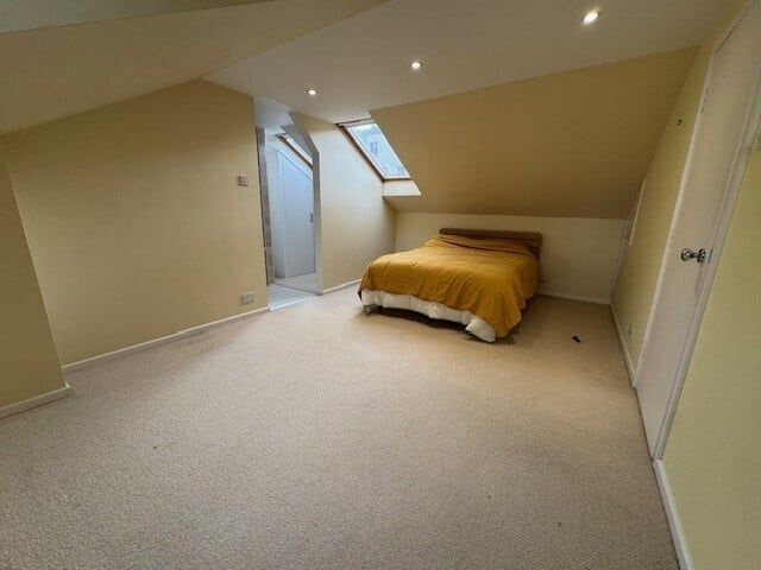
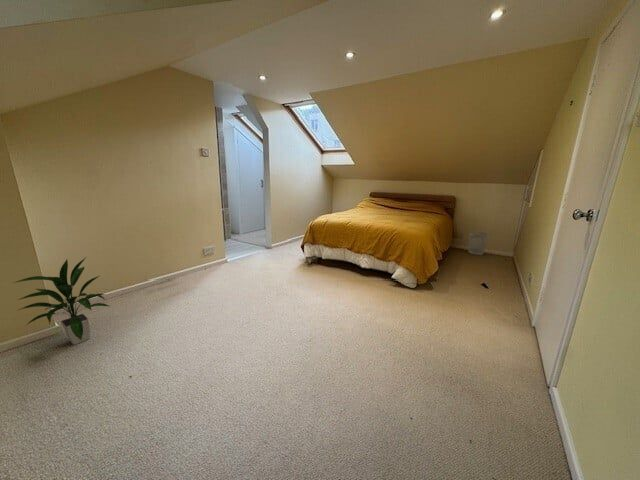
+ wastebasket [467,230,490,256]
+ indoor plant [12,256,110,346]
